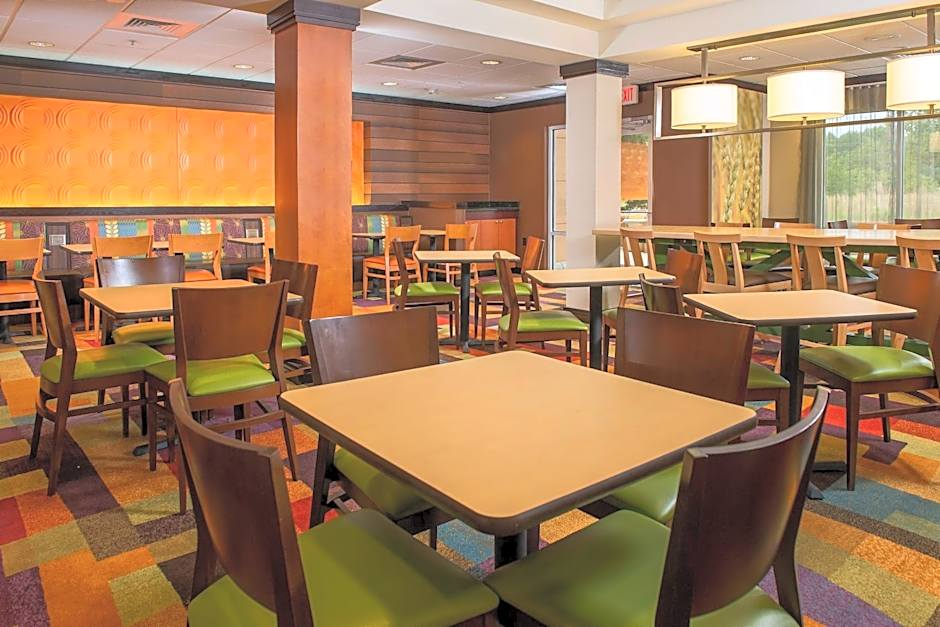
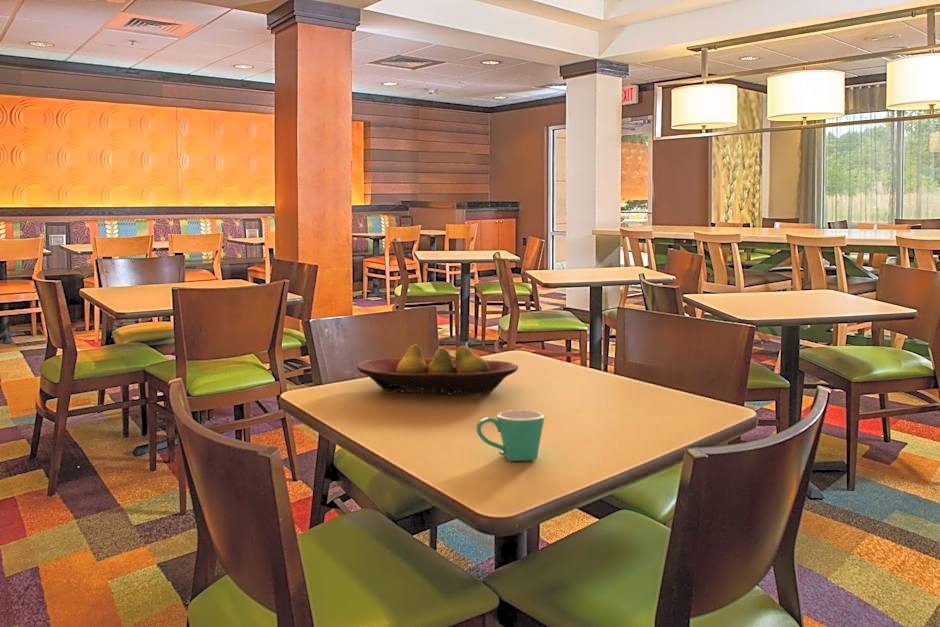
+ mug [476,409,545,462]
+ fruit bowl [356,344,519,396]
